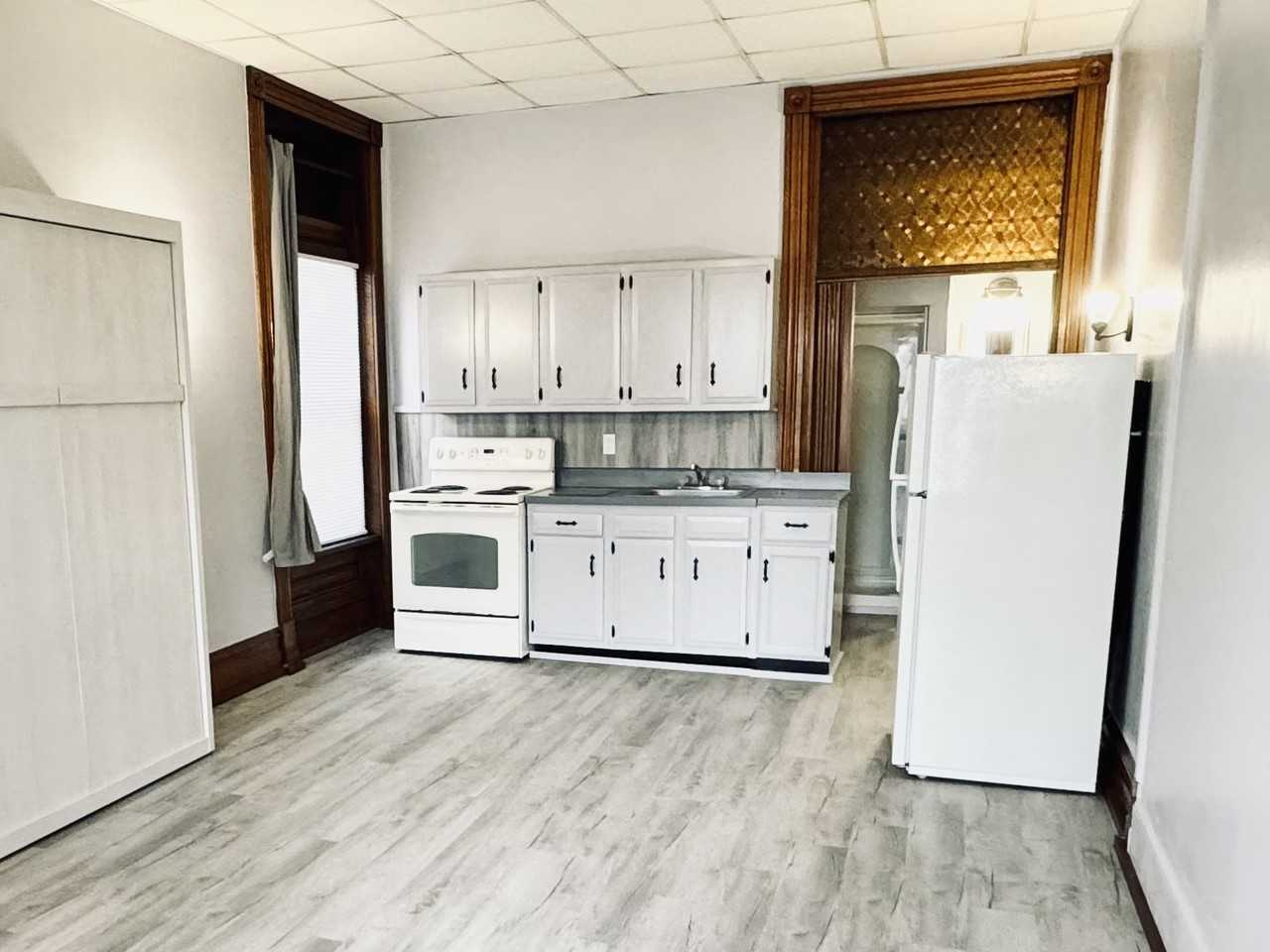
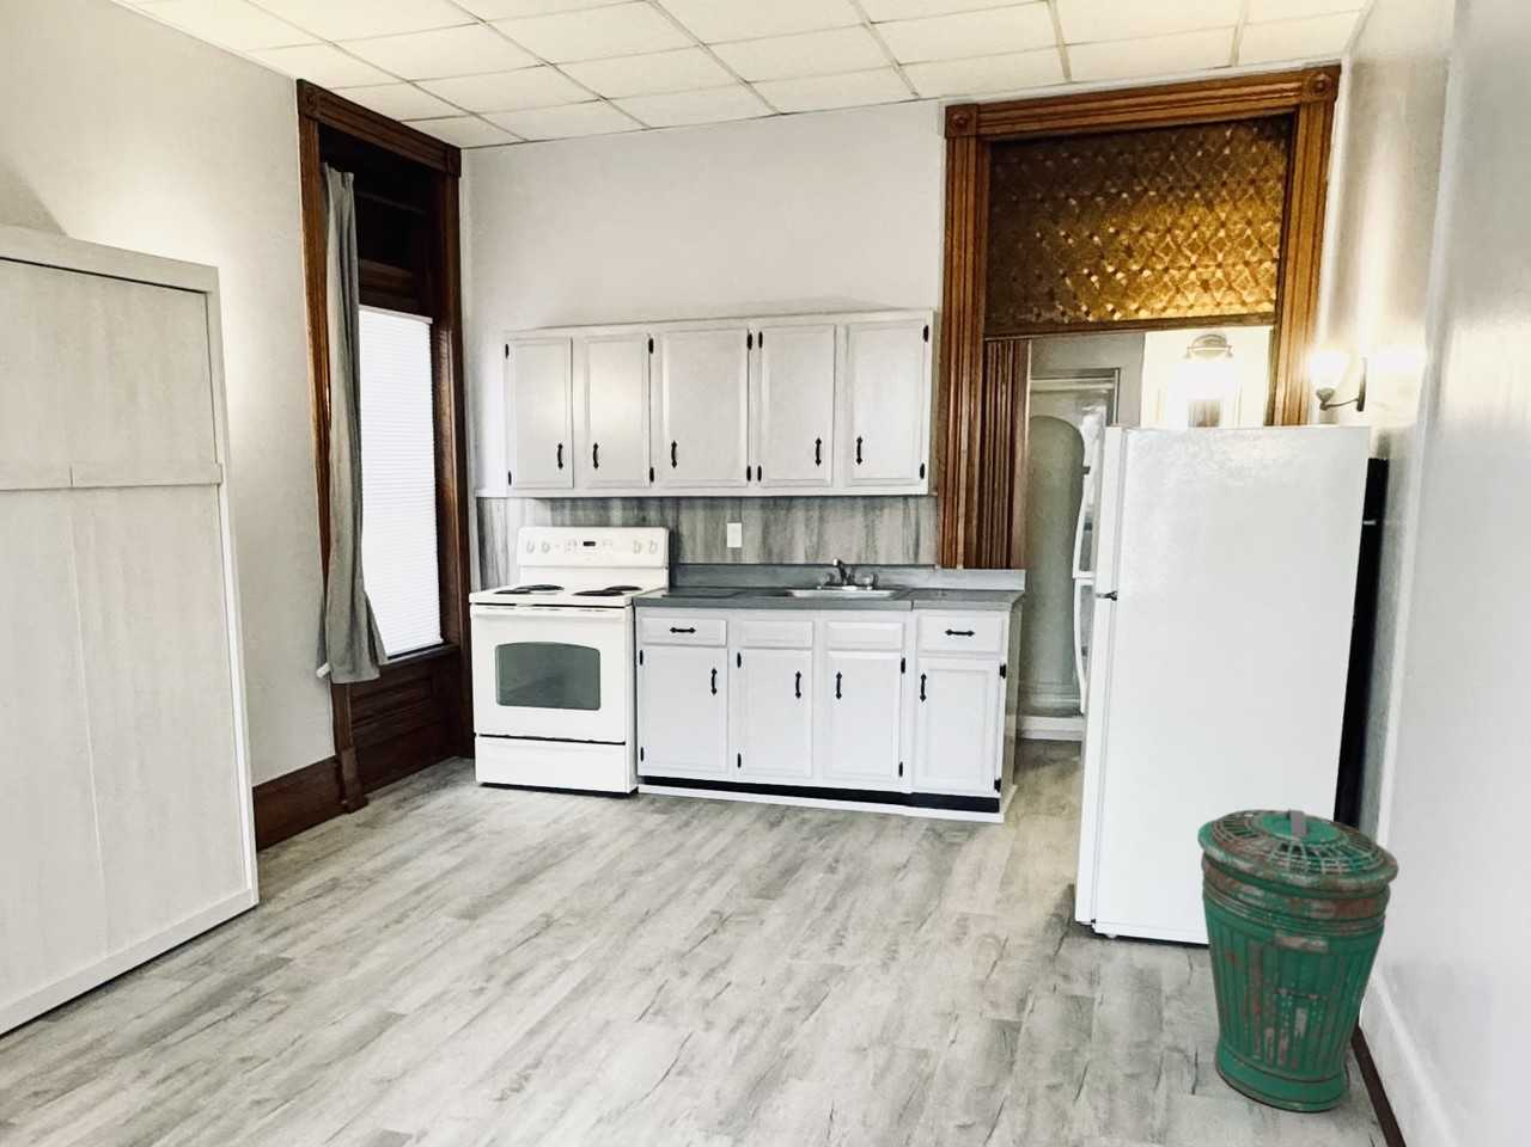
+ trash can [1196,807,1400,1112]
